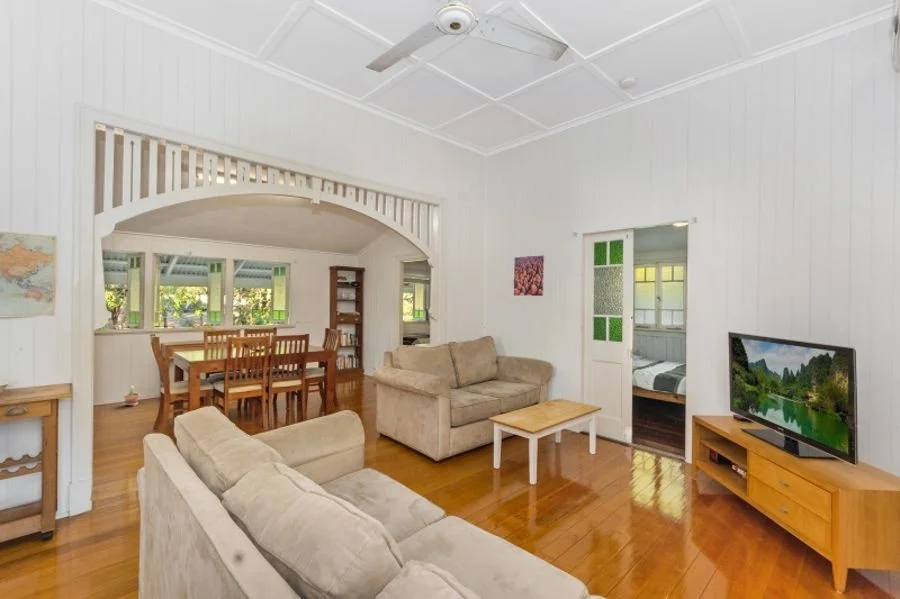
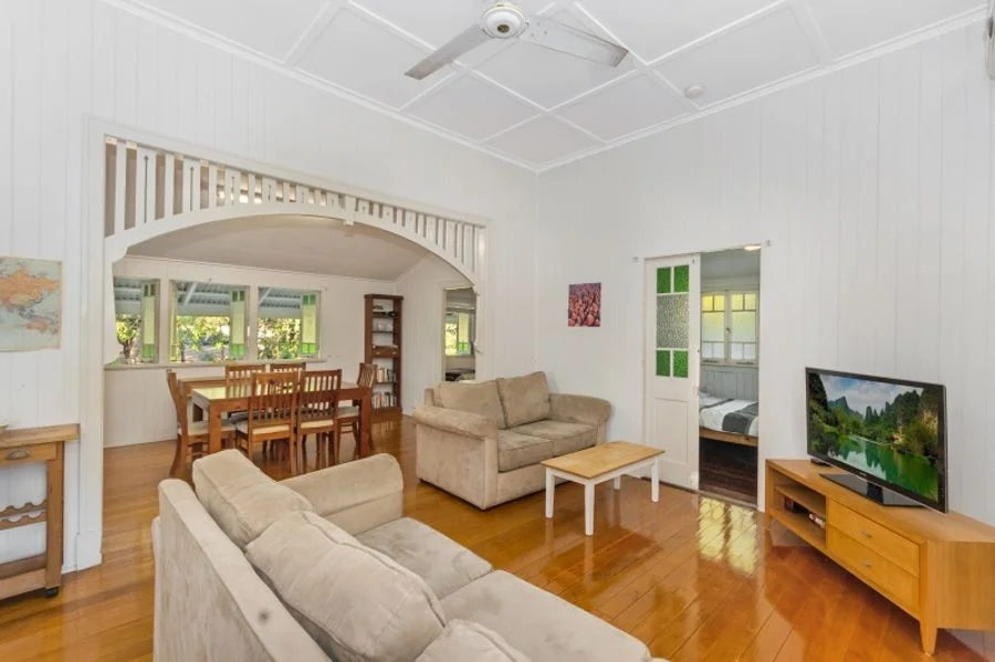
- potted plant [122,385,141,407]
